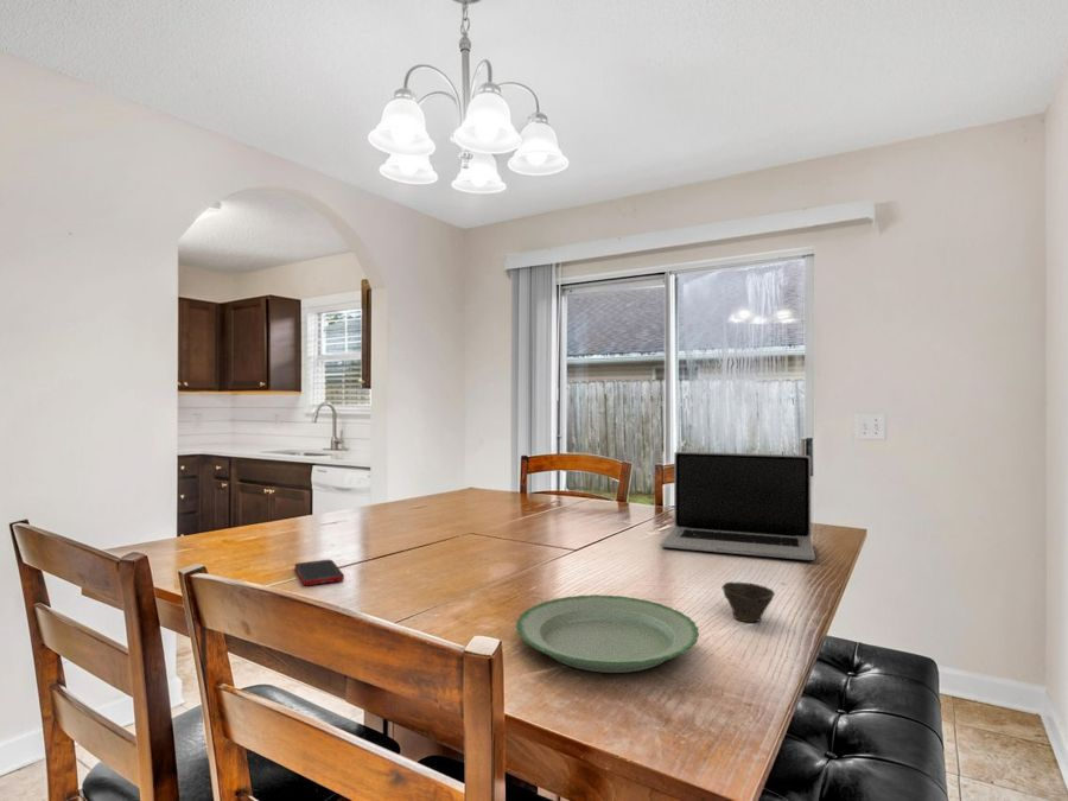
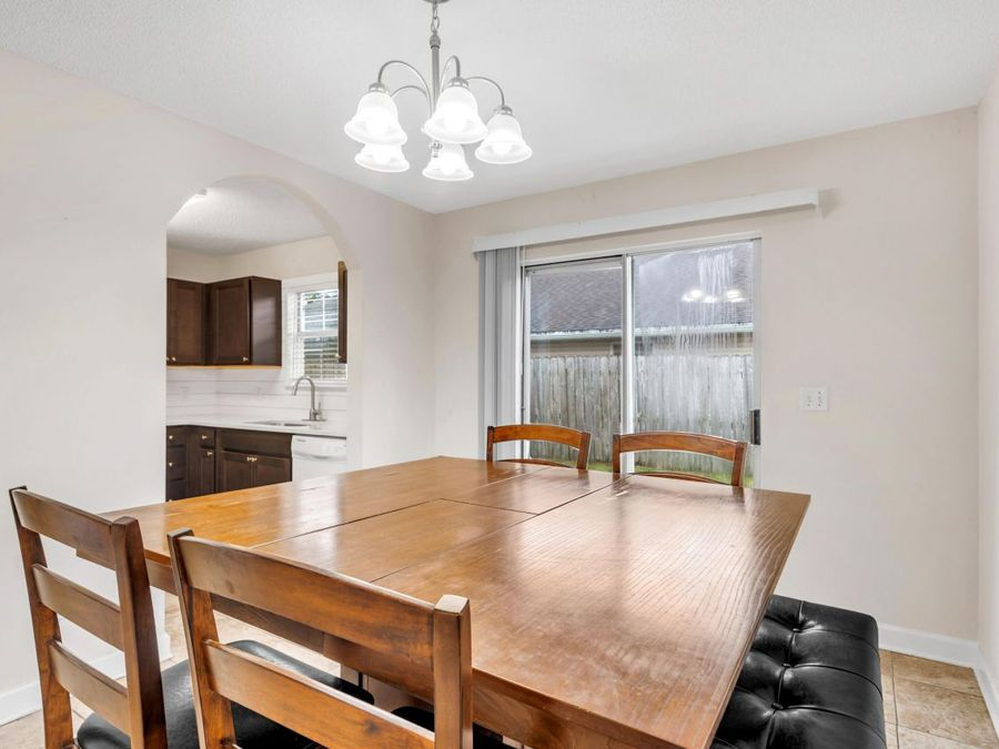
- cup [720,581,776,623]
- plate [515,593,700,674]
- laptop [660,450,816,561]
- cell phone [293,559,345,586]
